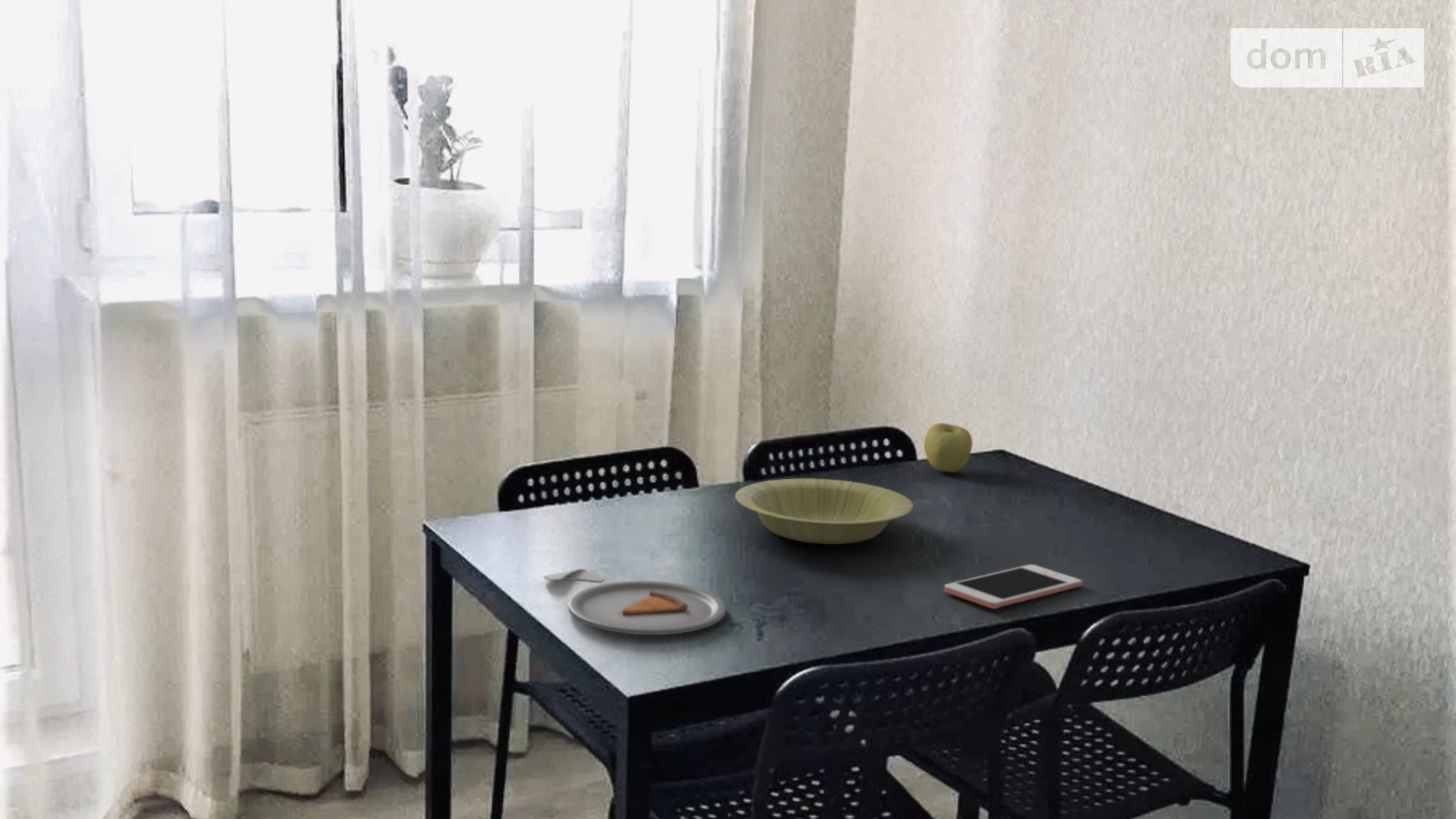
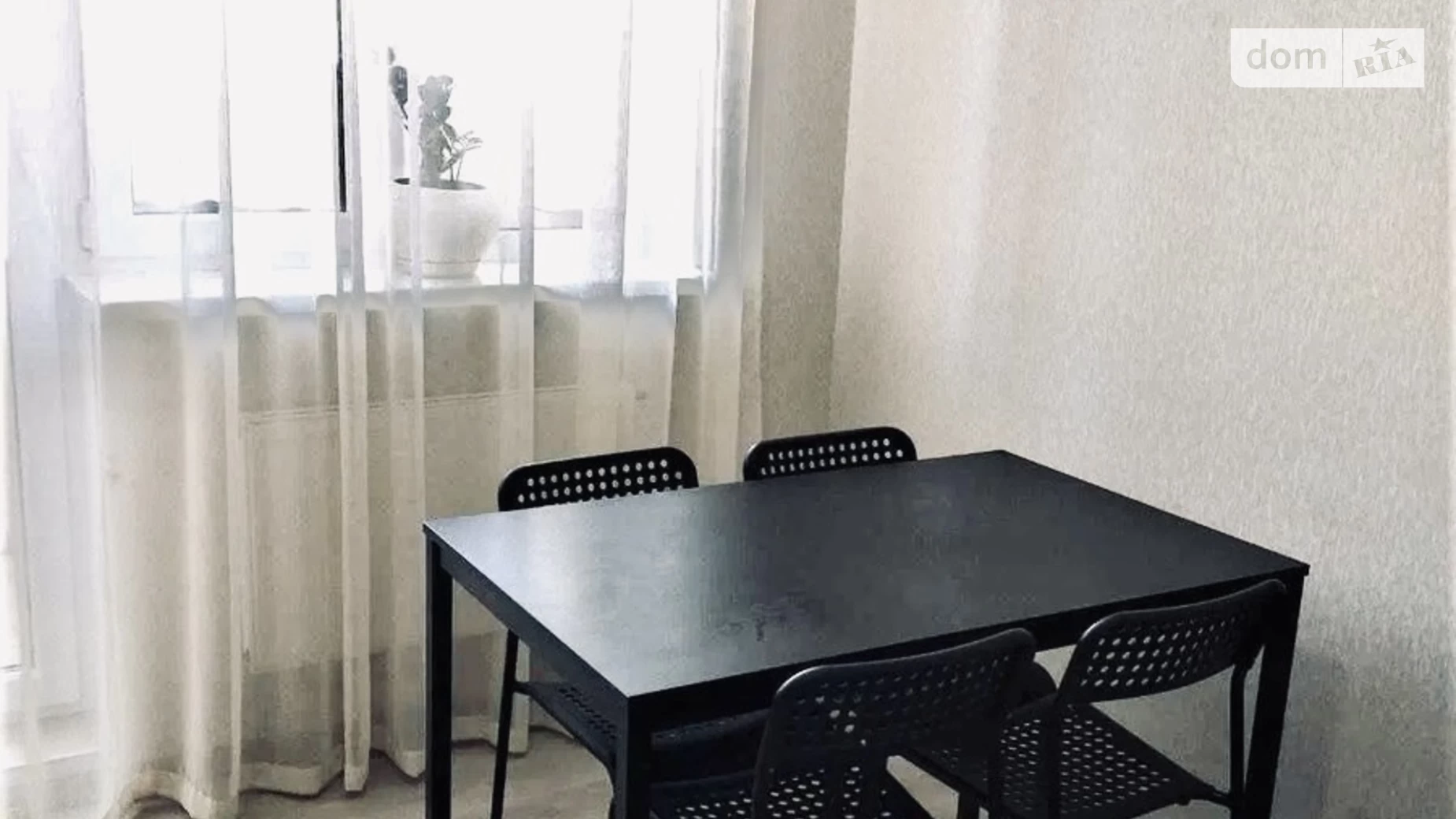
- cell phone [944,564,1083,610]
- dinner plate [543,568,726,636]
- bowl [734,478,914,545]
- apple [923,422,974,473]
